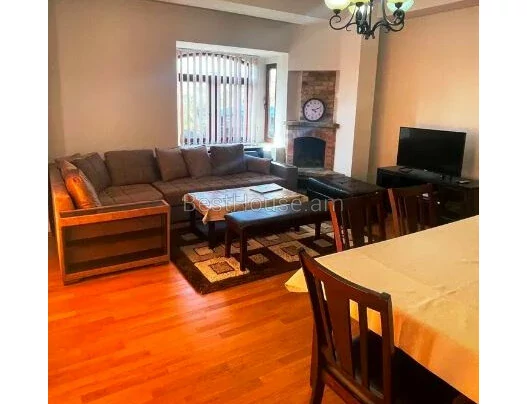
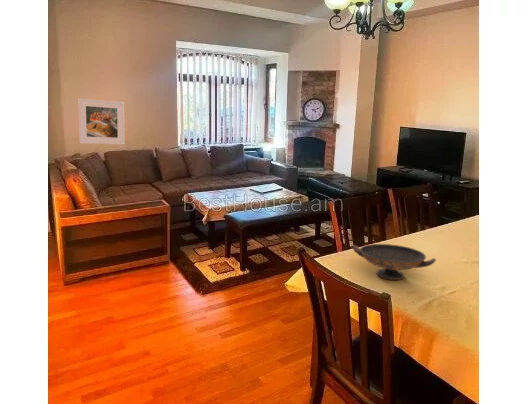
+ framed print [77,98,126,145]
+ decorative bowl [352,243,437,281]
